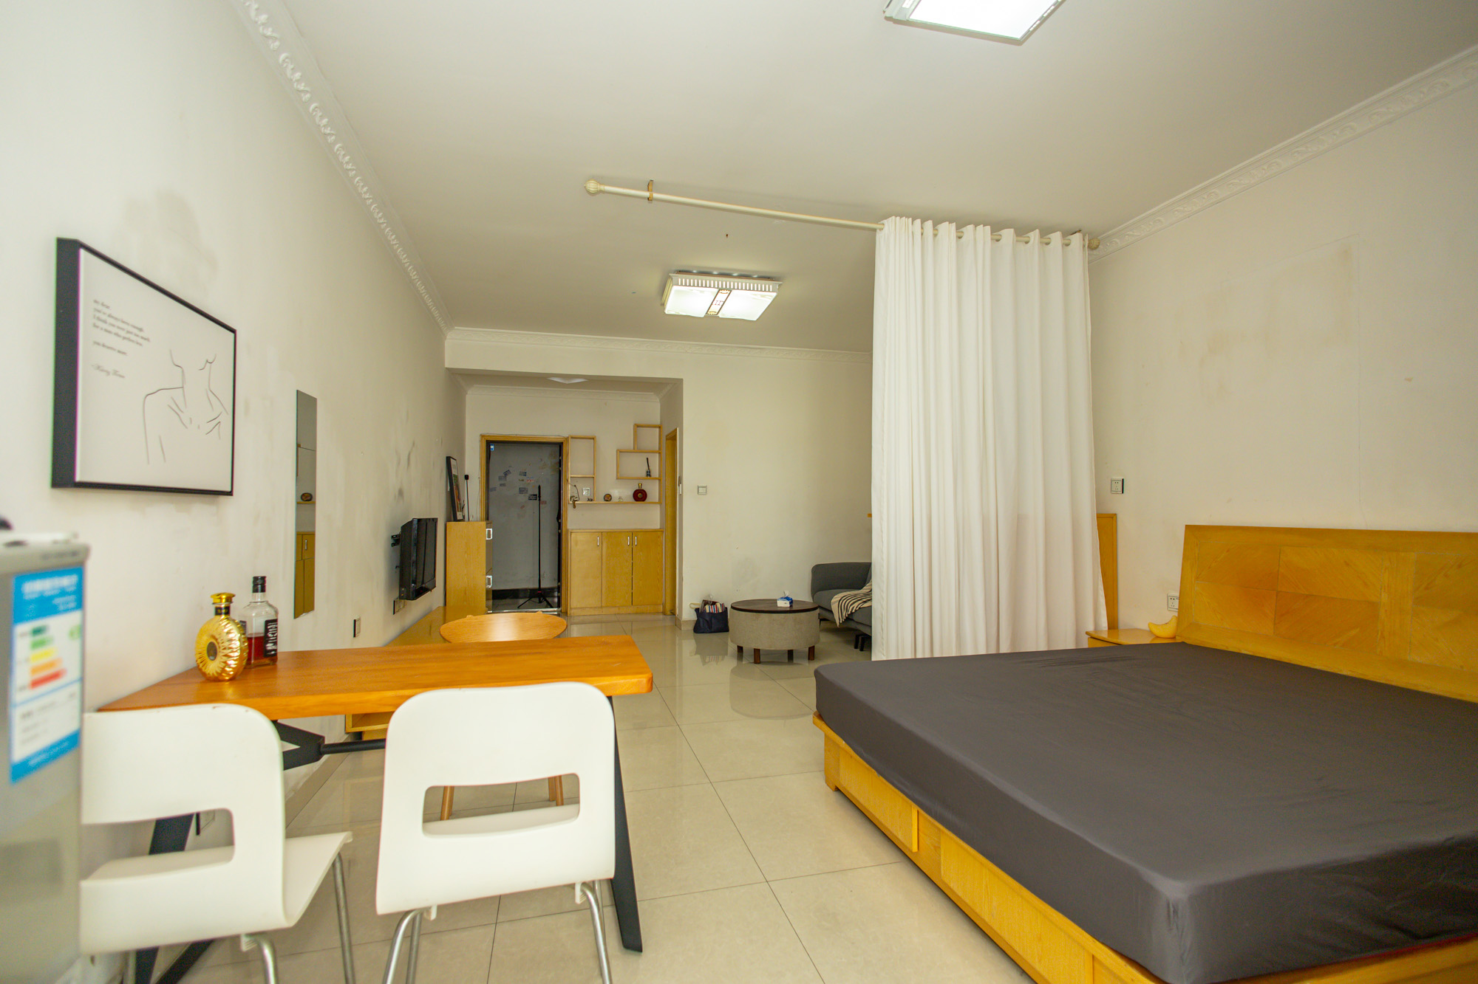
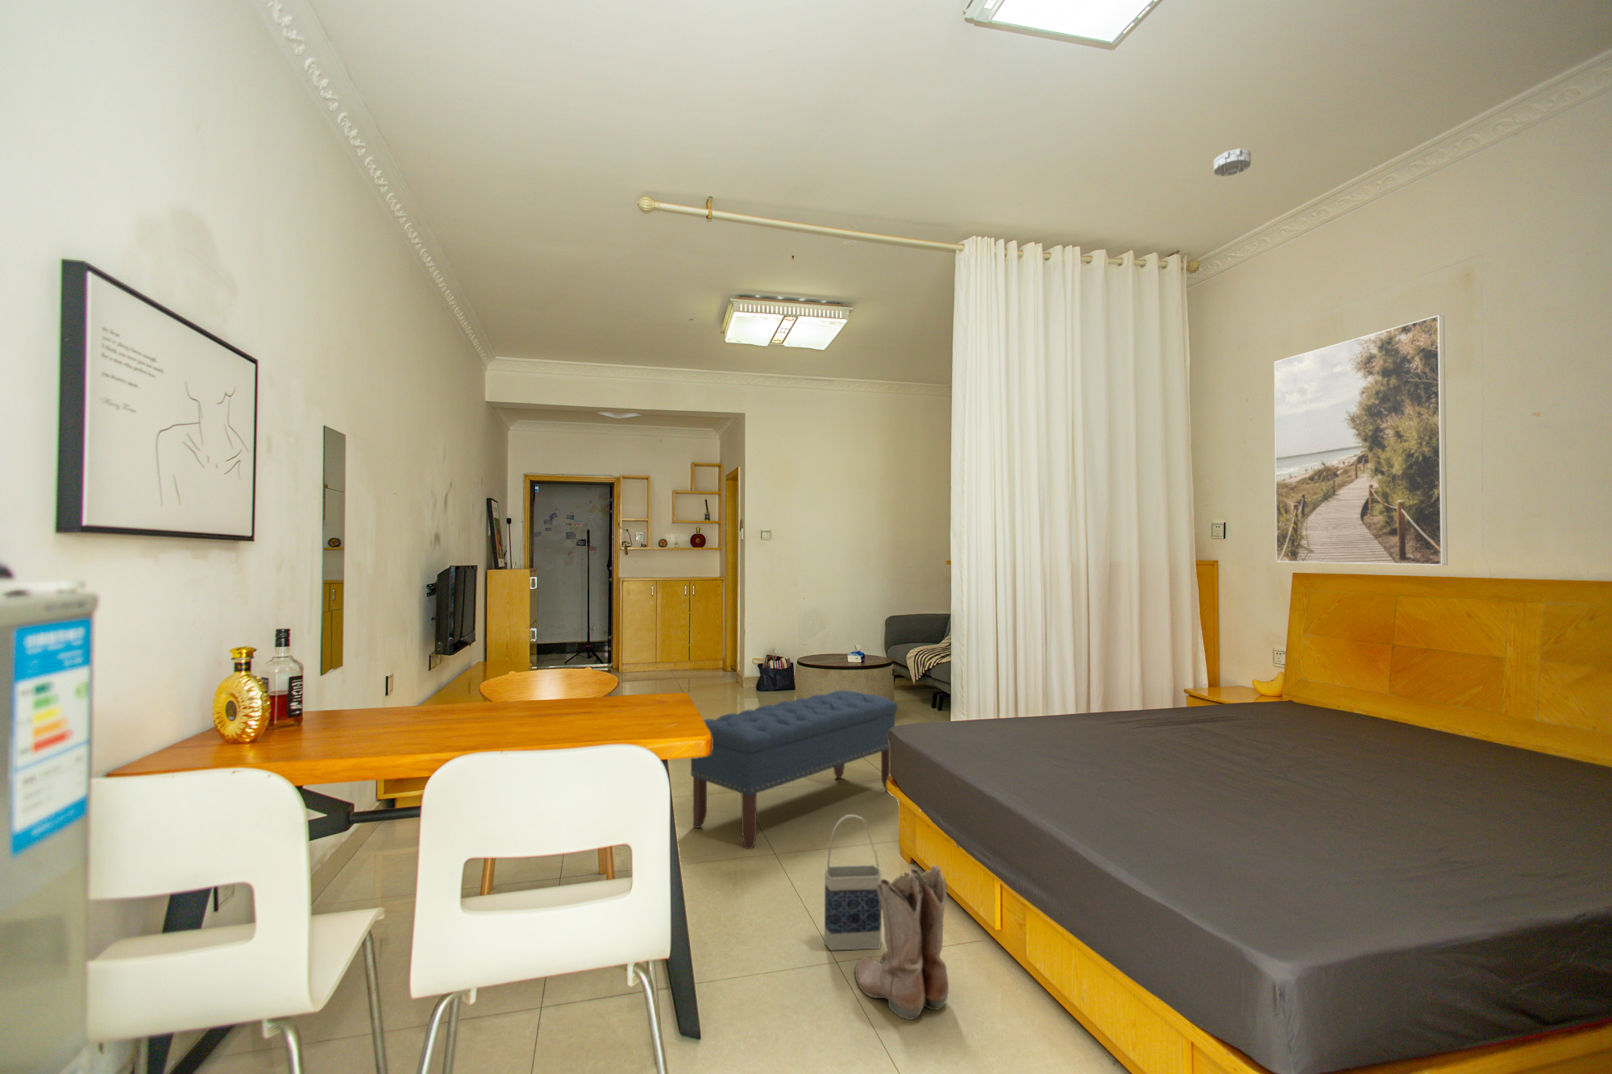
+ bench [690,689,898,850]
+ bag [823,814,882,952]
+ smoke detector [1213,147,1251,177]
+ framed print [1274,314,1448,567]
+ boots [855,864,949,1021]
